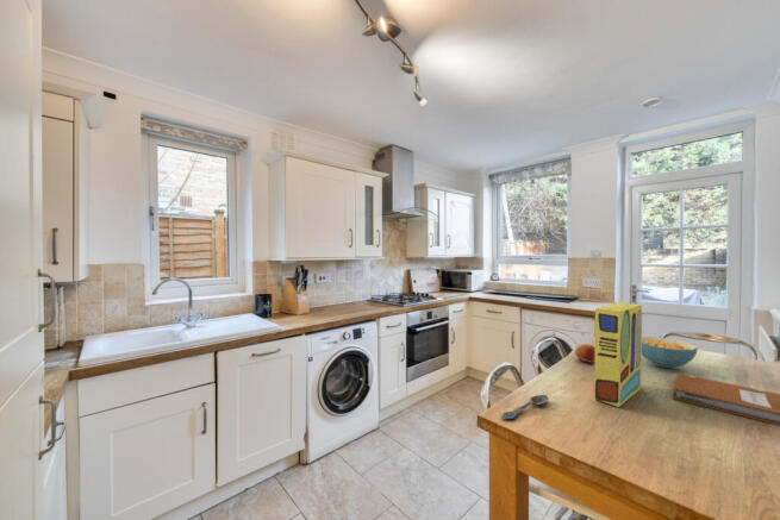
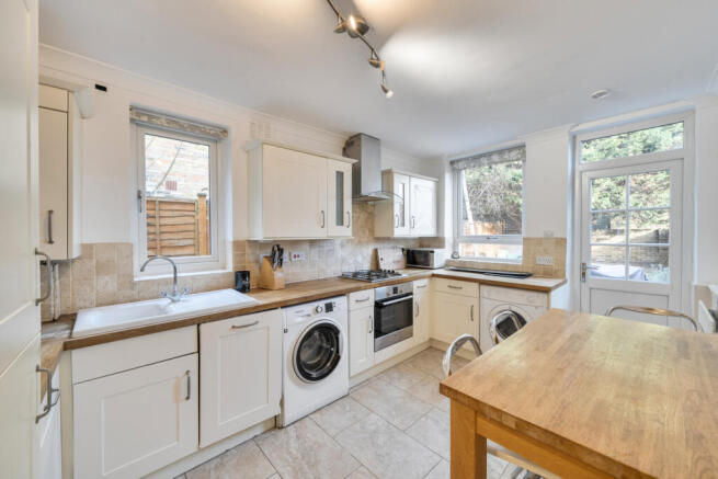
- cereal box [593,301,643,408]
- cereal bowl [641,336,699,369]
- fruit [574,343,595,364]
- spoon [500,394,549,421]
- notebook [672,372,780,426]
